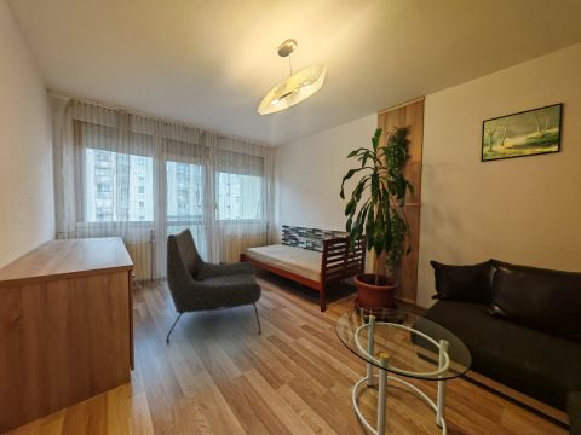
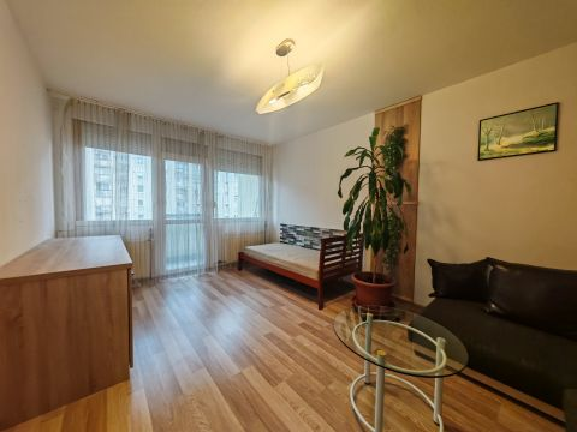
- chair [165,227,263,344]
